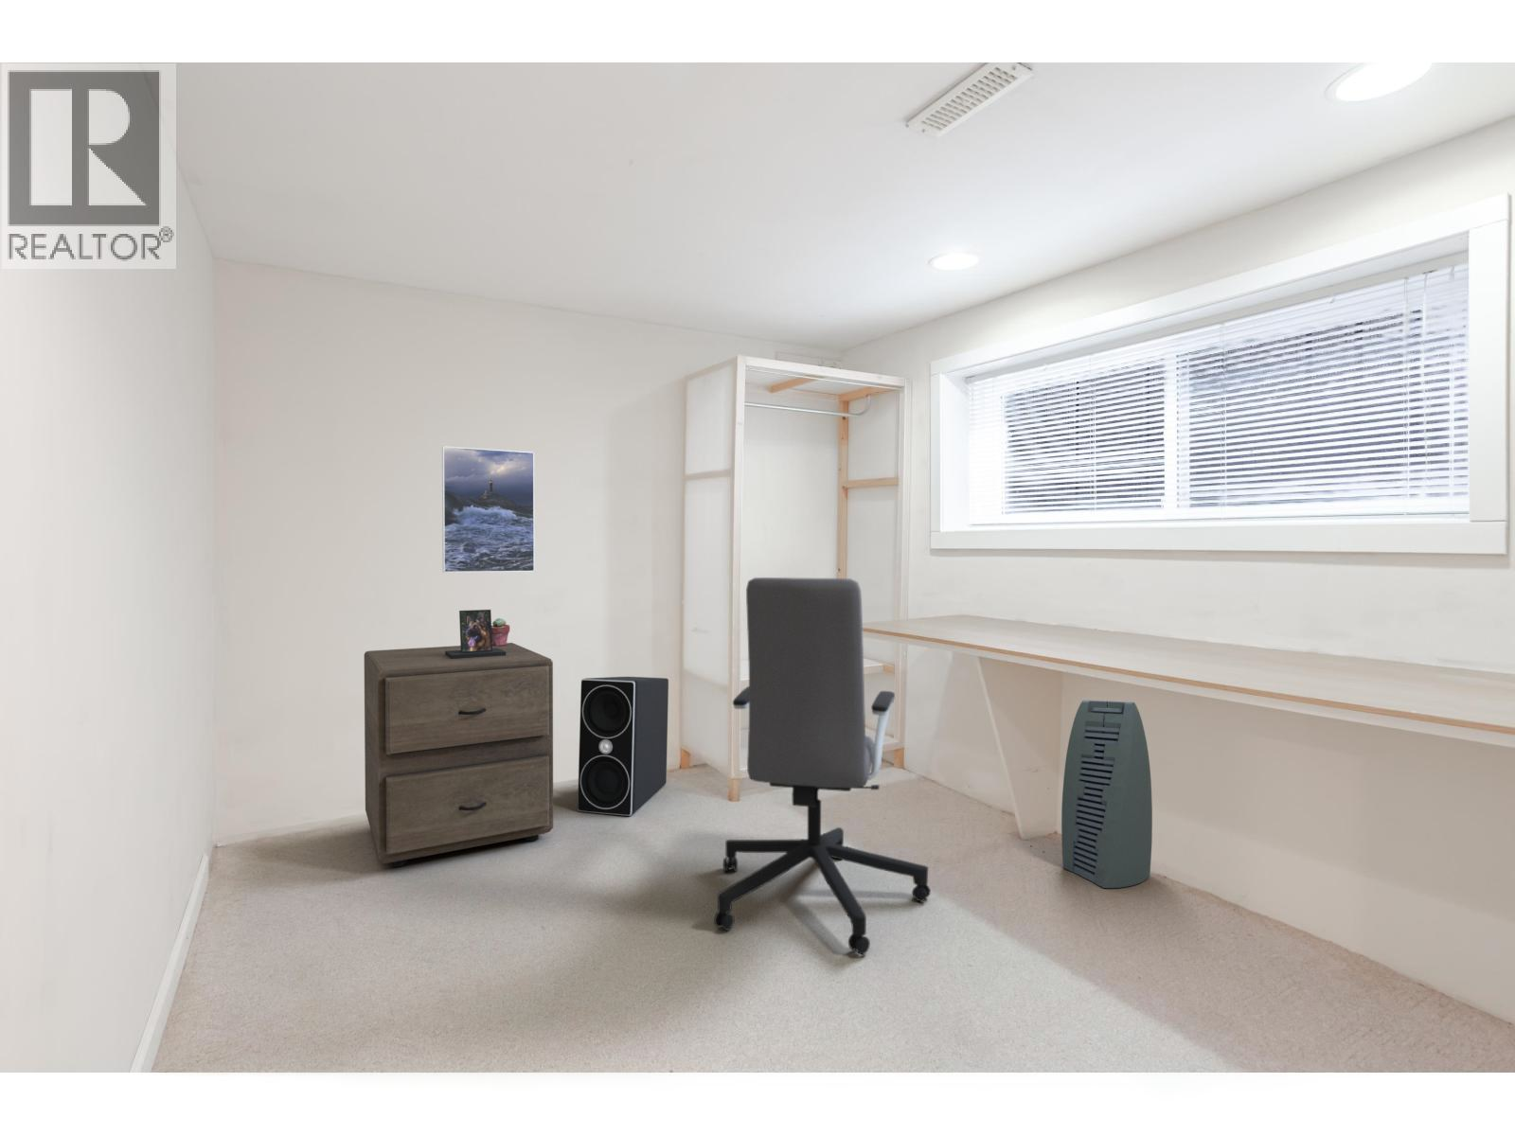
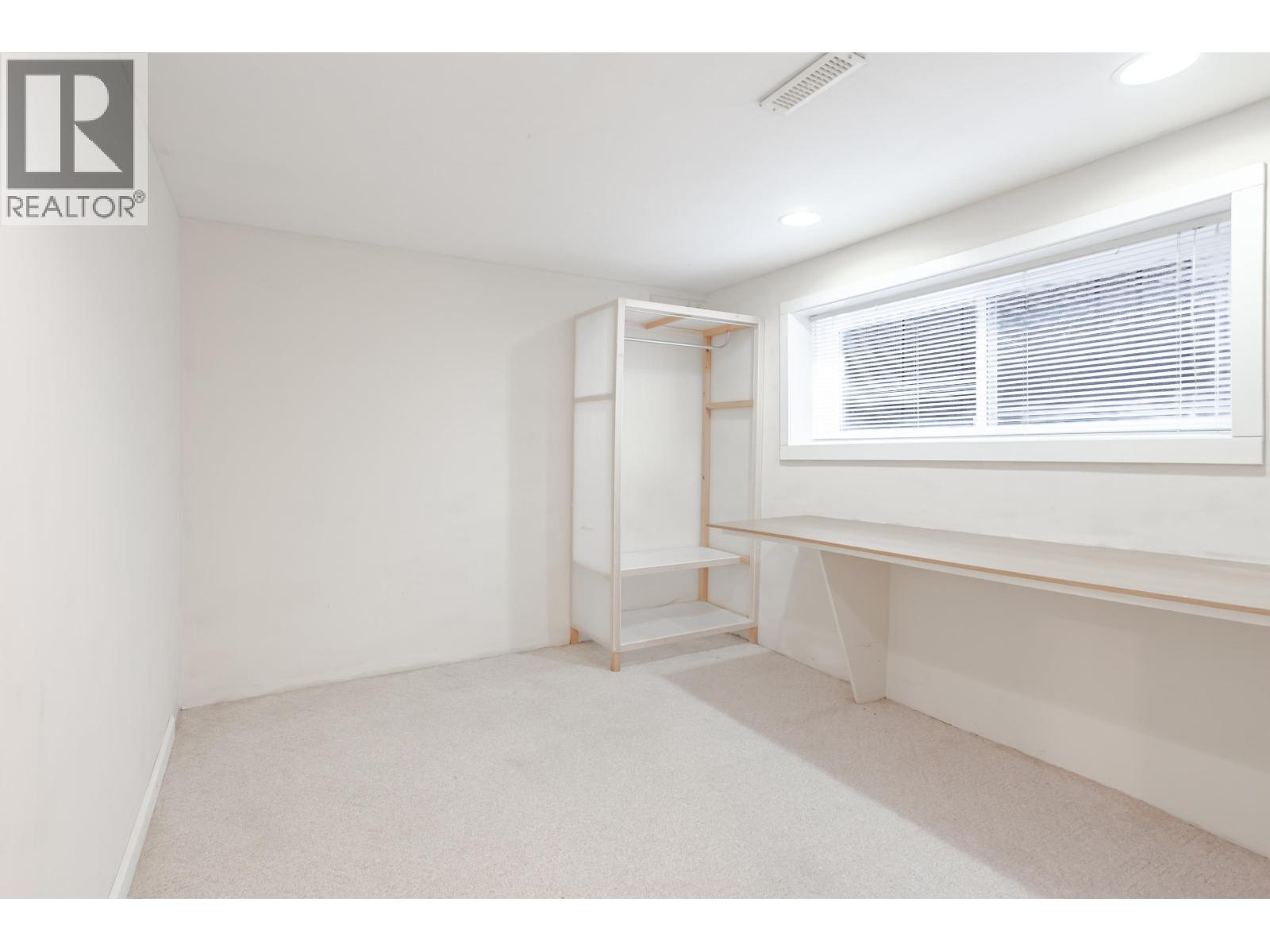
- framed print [441,445,536,574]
- stereo [576,675,669,817]
- photo frame [445,609,506,659]
- potted succulent [491,617,511,647]
- office chair [713,576,930,955]
- air purifier [1060,699,1154,889]
- filing cabinet [364,642,554,868]
